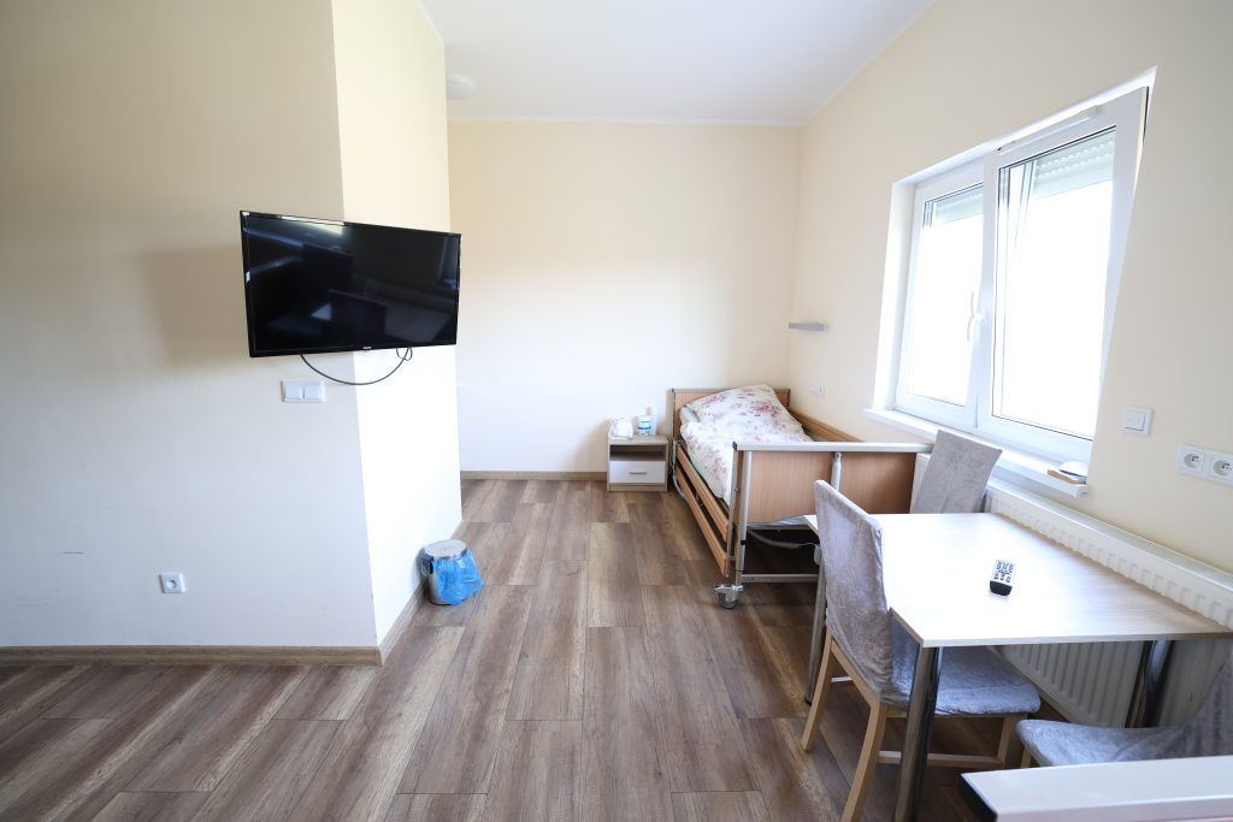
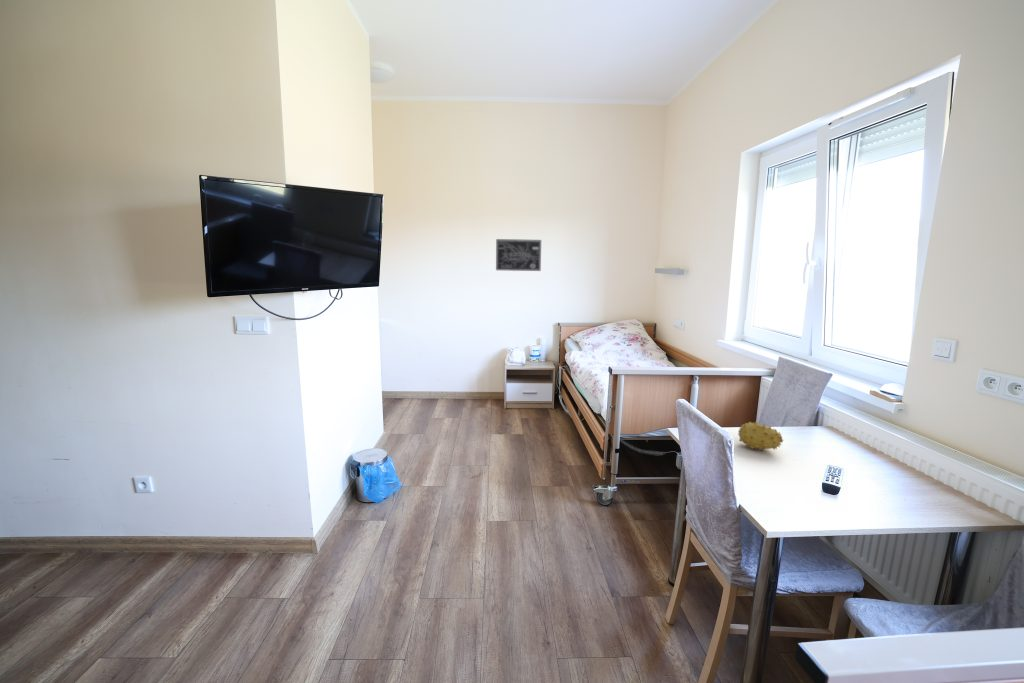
+ fruit [737,420,784,451]
+ wall art [495,238,542,272]
